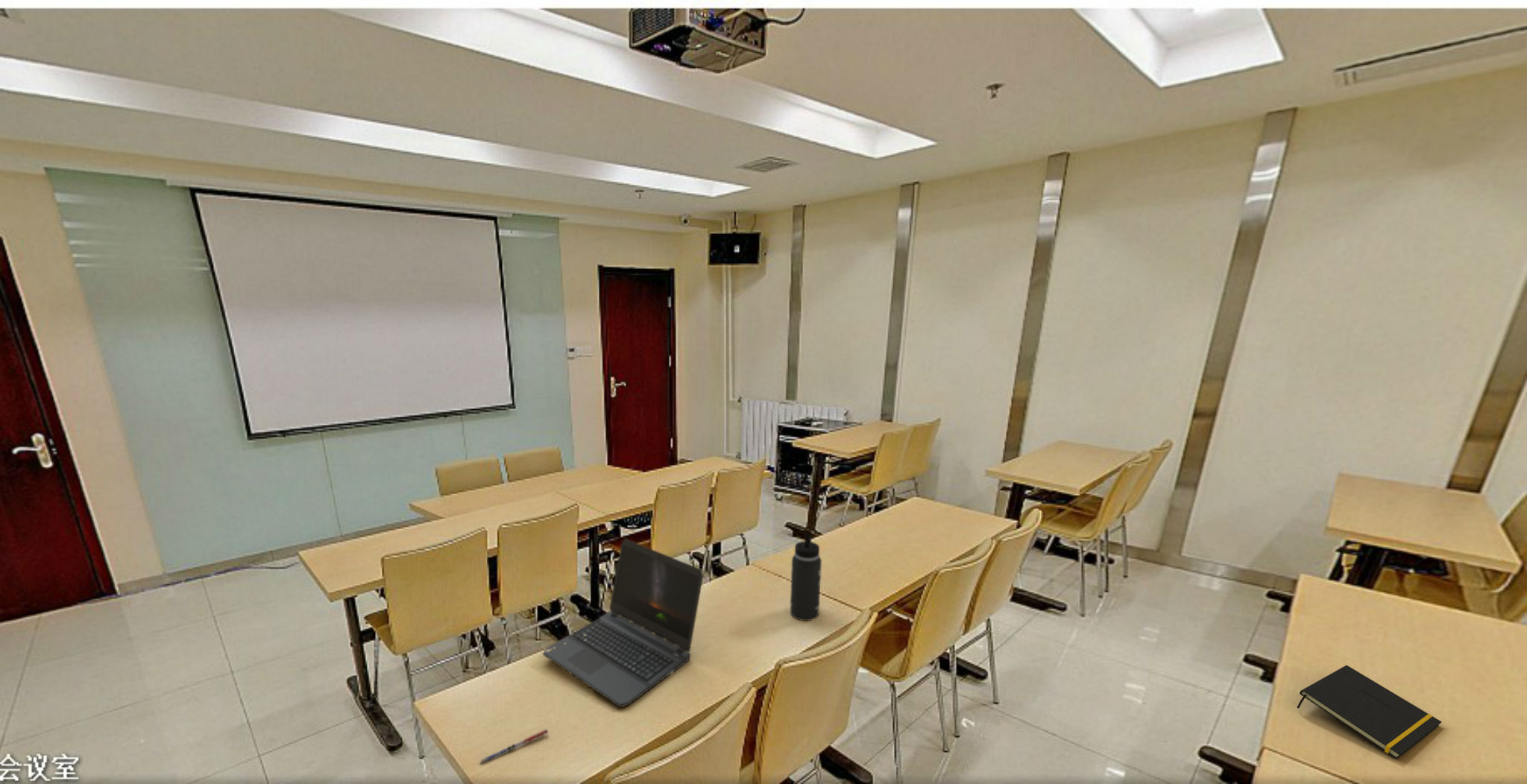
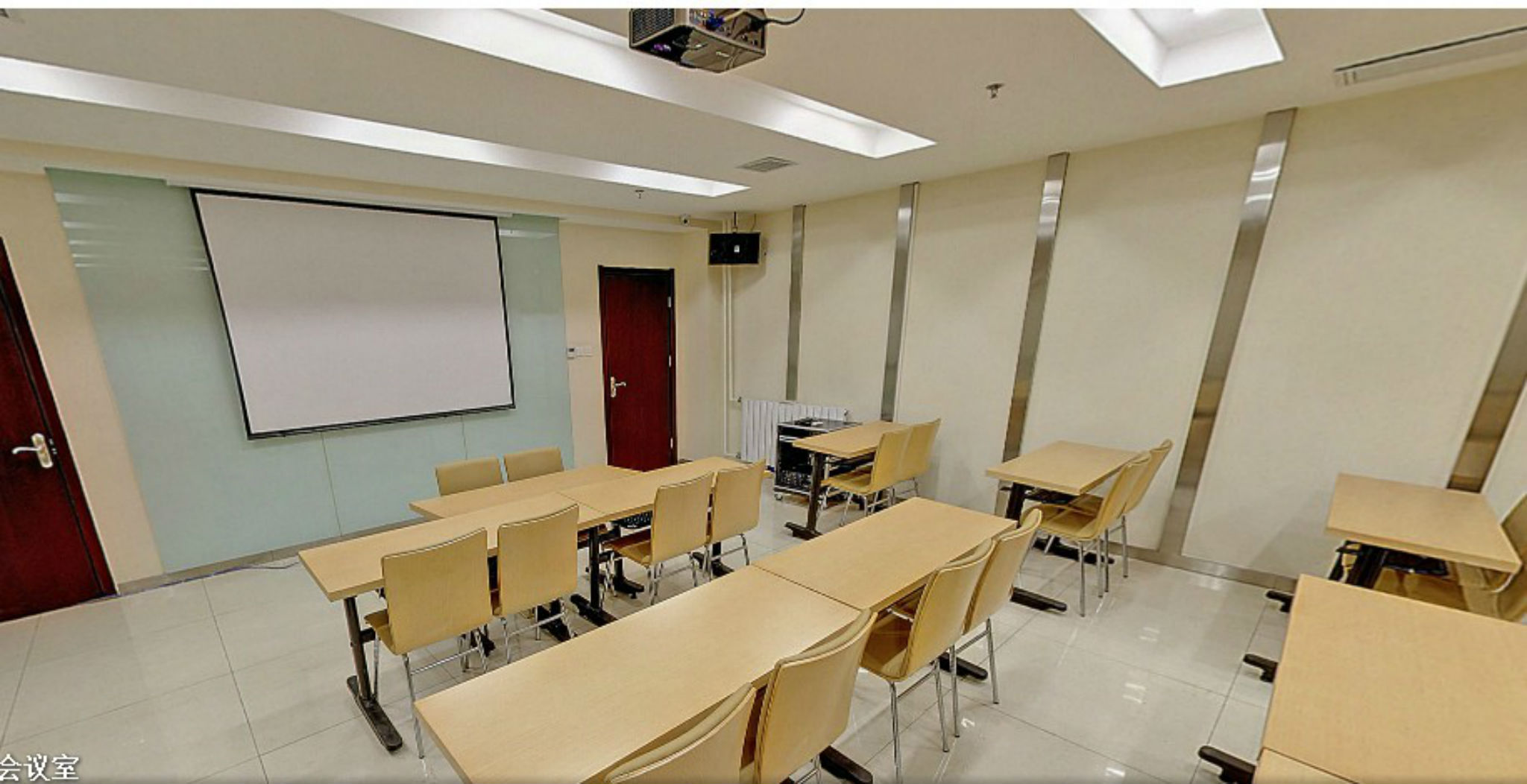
- pen [480,728,549,765]
- thermos bottle [789,532,822,622]
- laptop computer [542,538,704,709]
- notepad [1297,665,1443,759]
